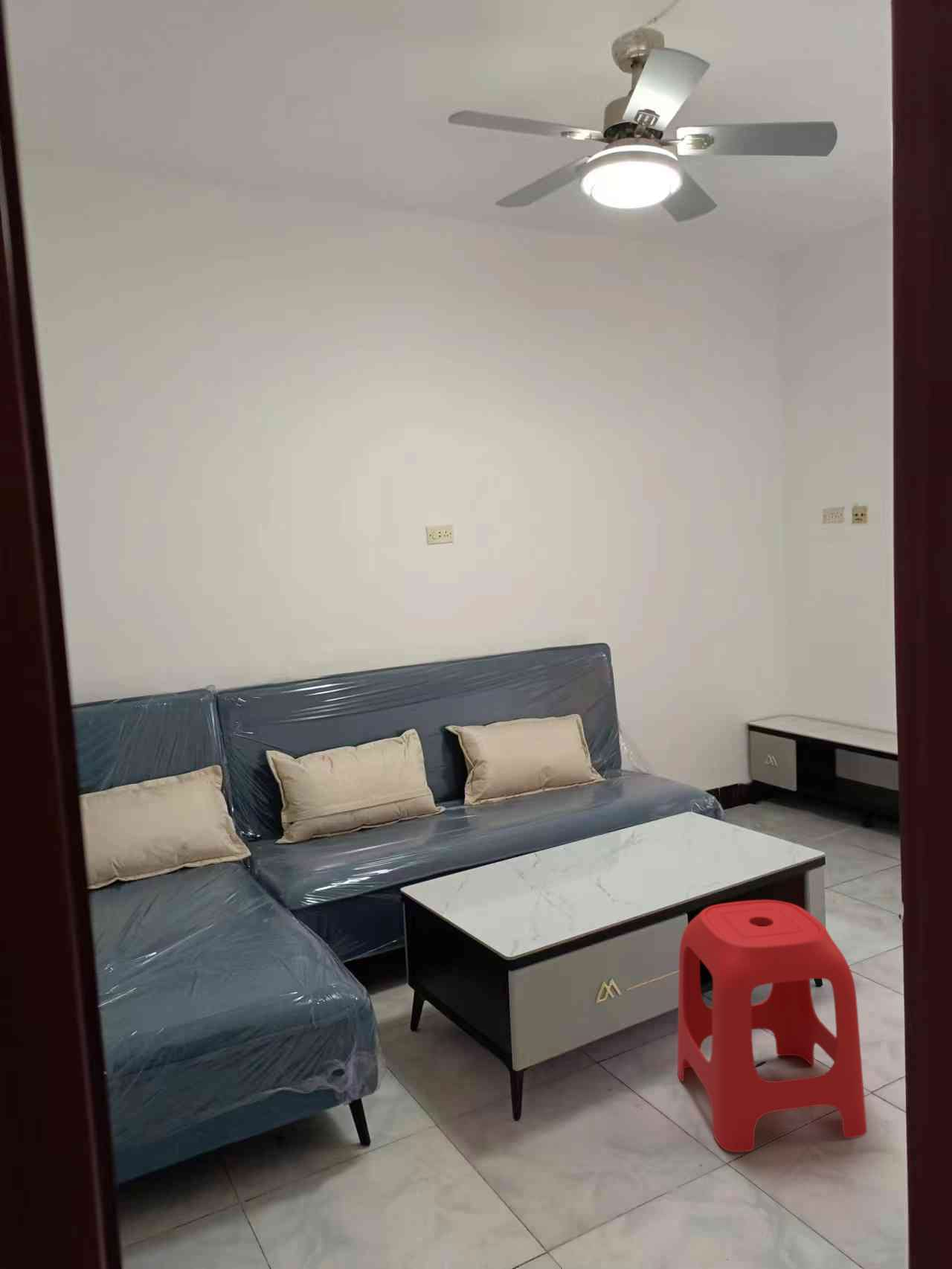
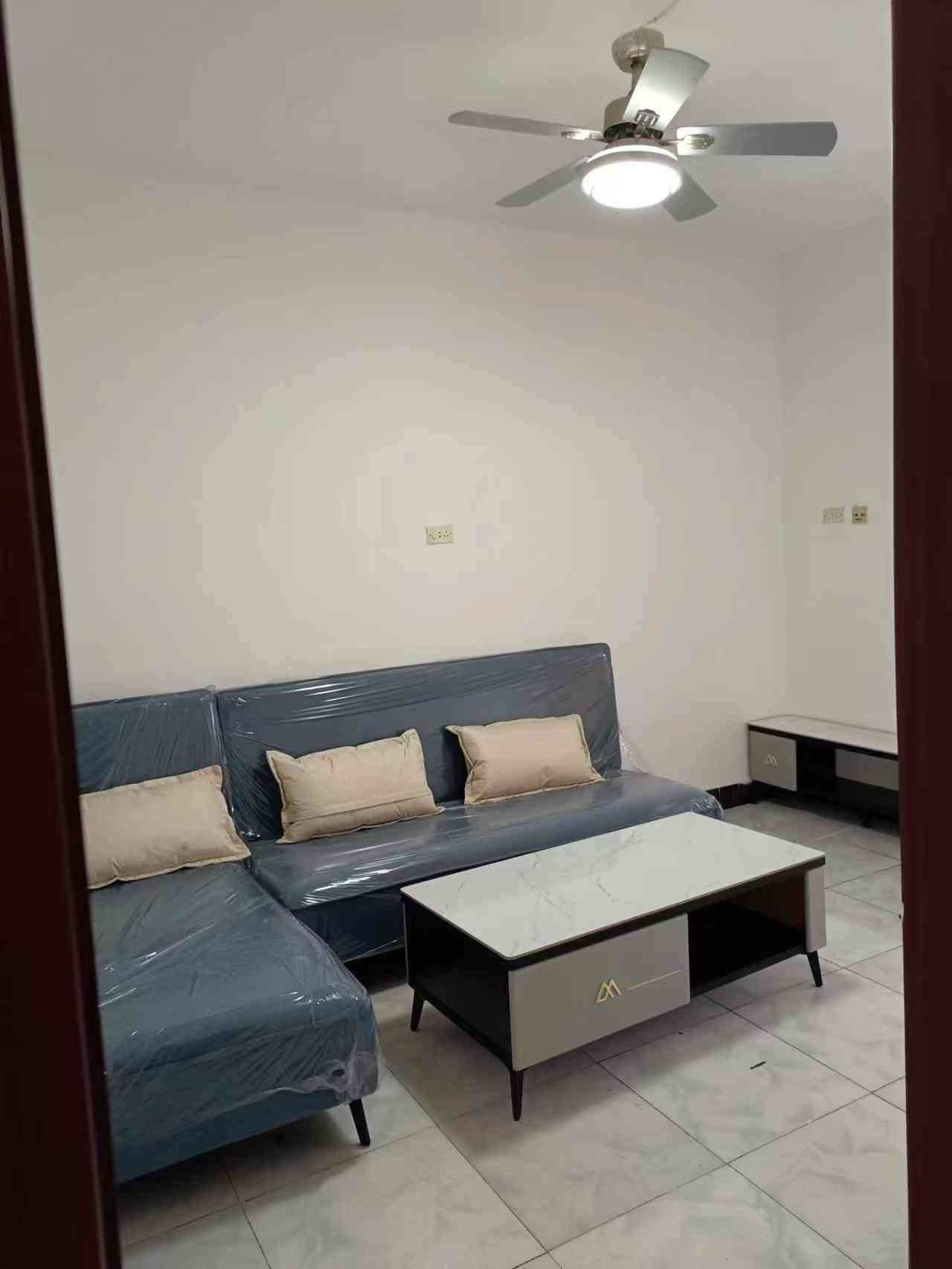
- stool [677,899,867,1153]
